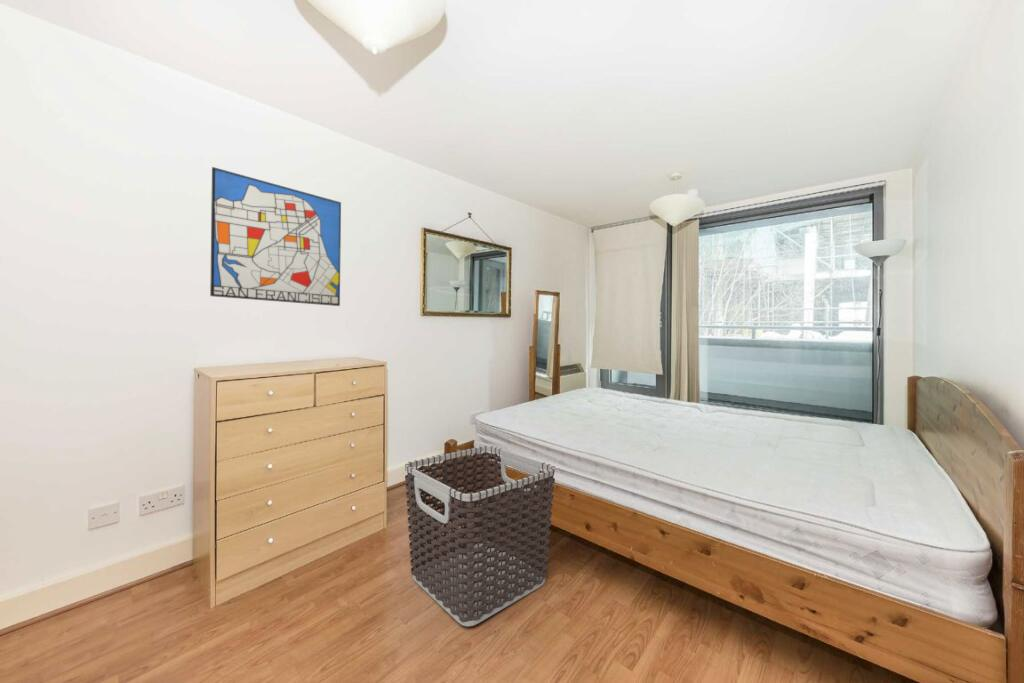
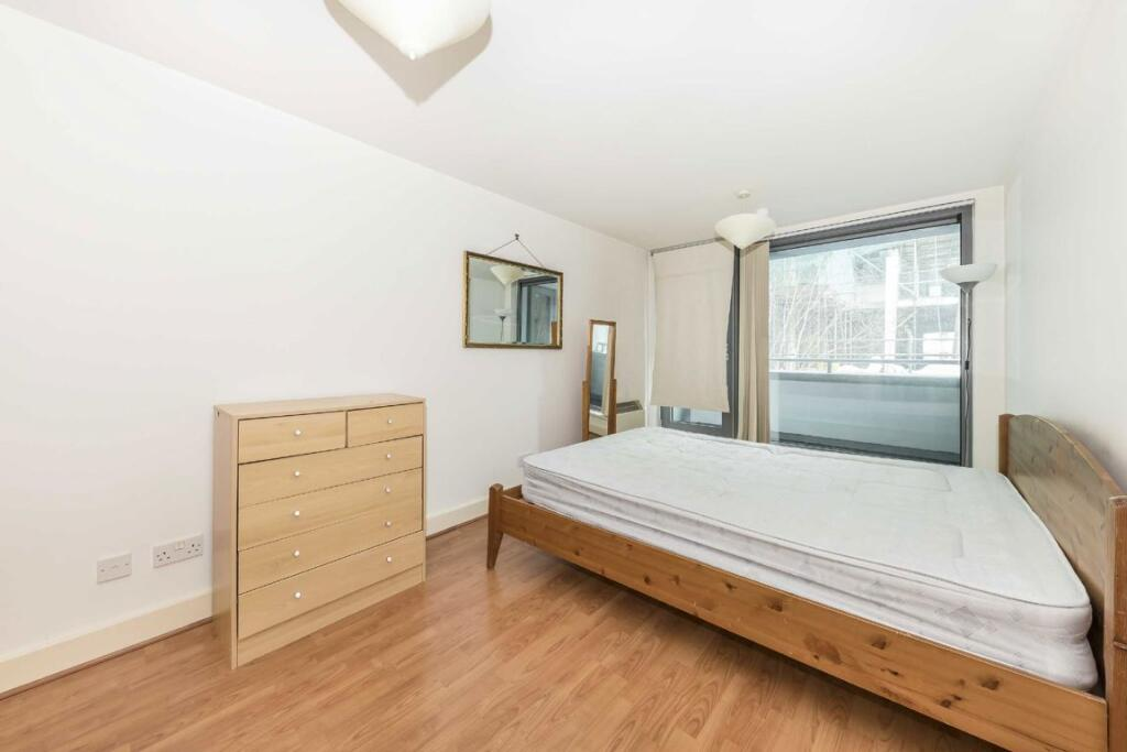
- clothes hamper [404,445,556,627]
- wall art [209,166,342,307]
